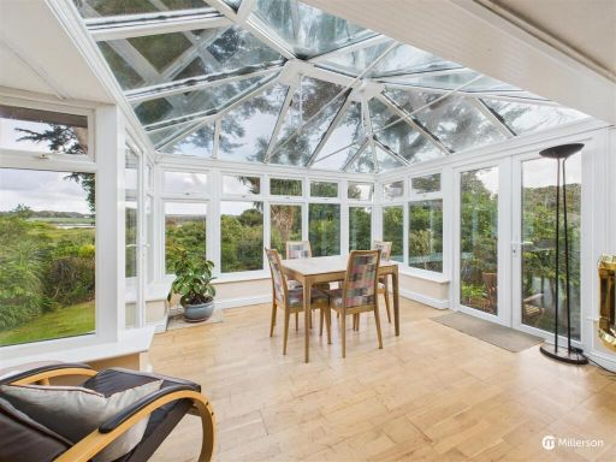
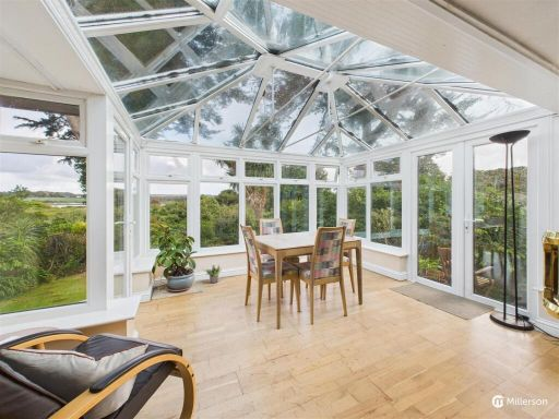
+ potted plant [202,264,223,284]
